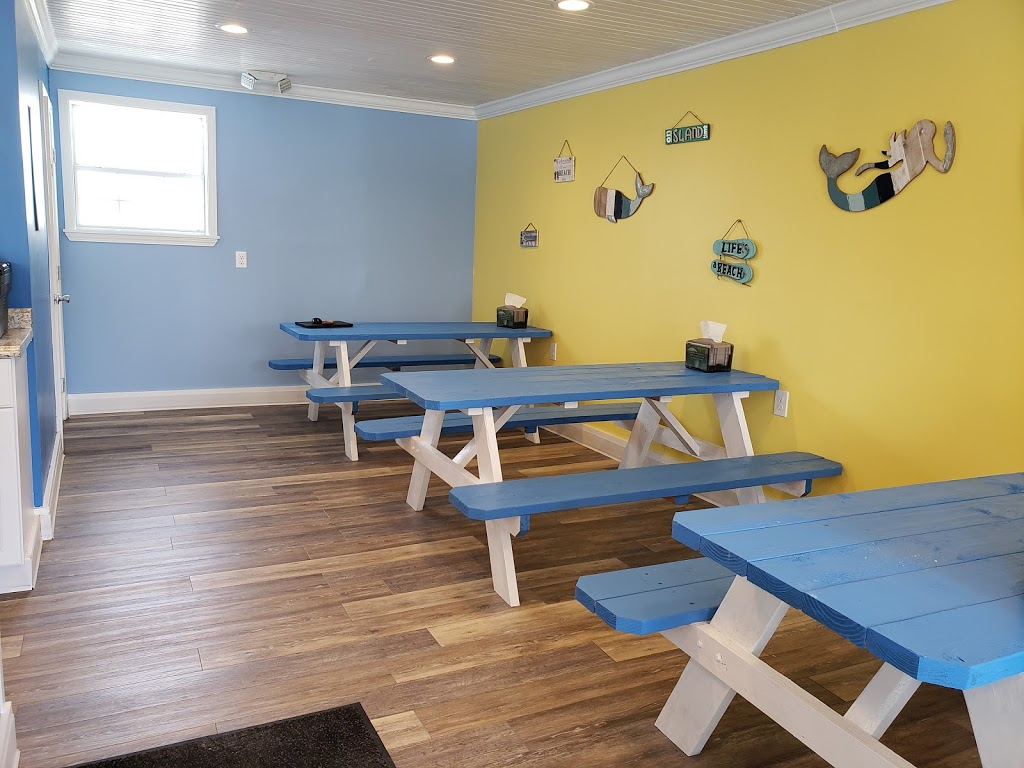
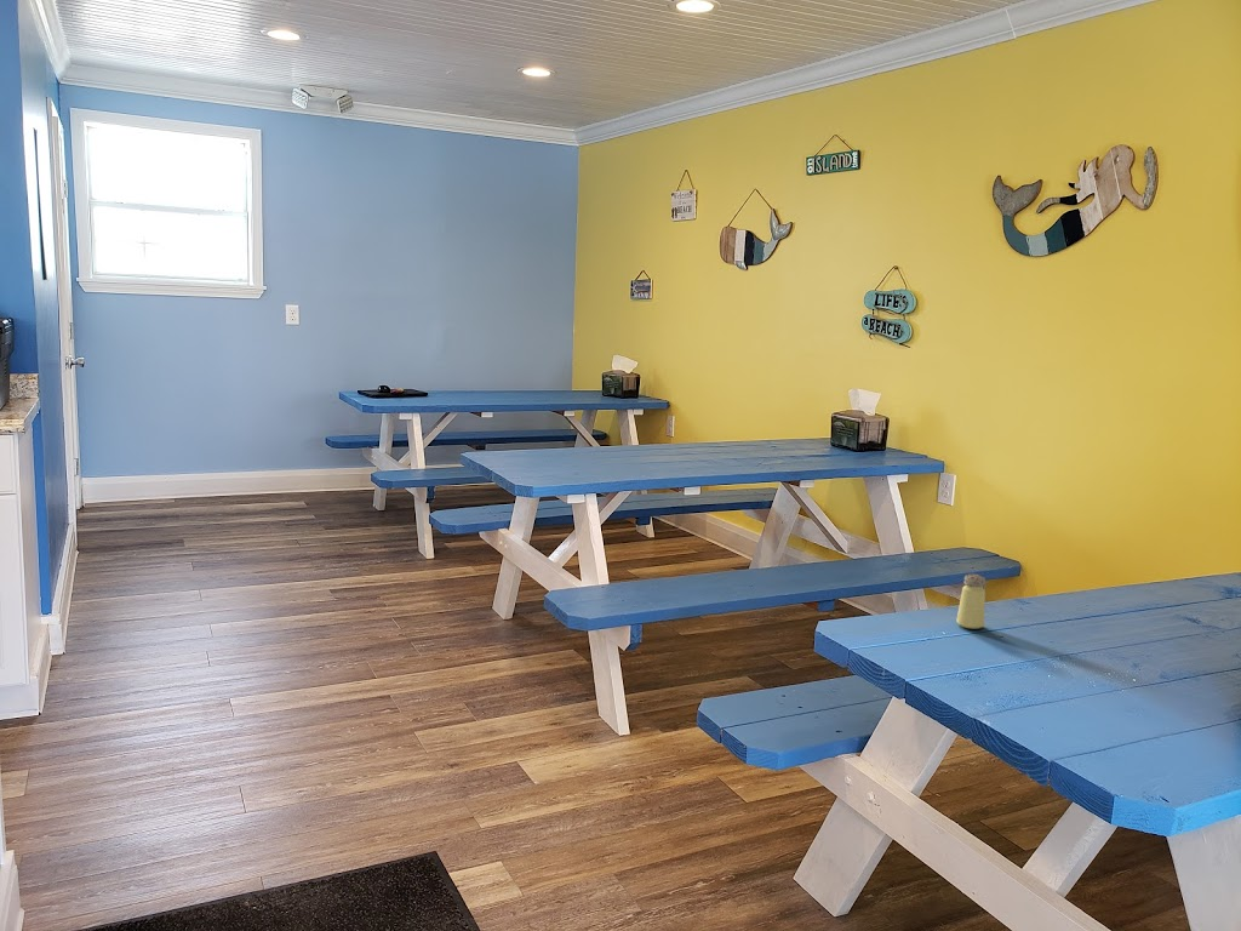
+ saltshaker [955,573,986,630]
